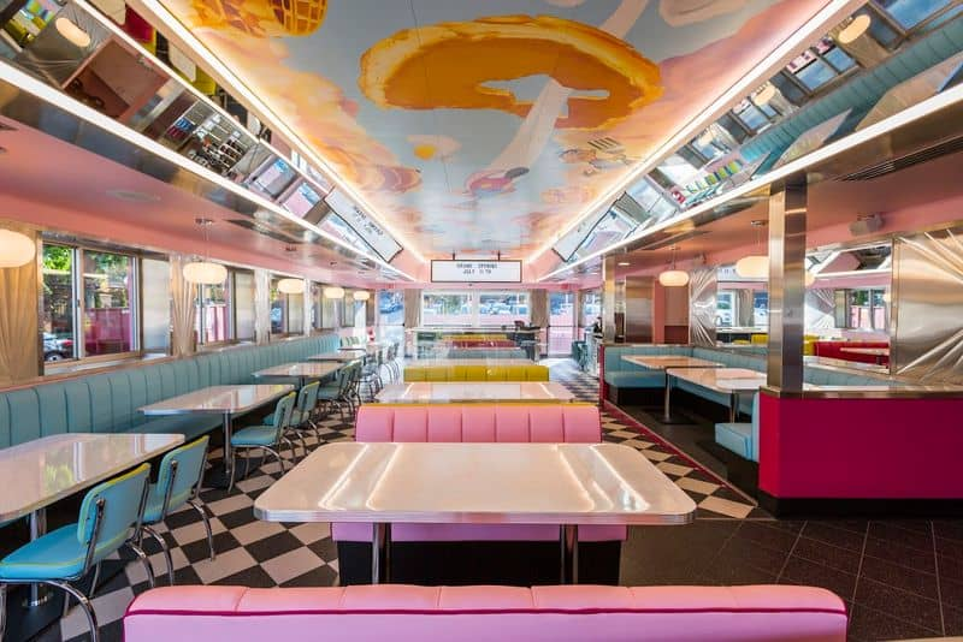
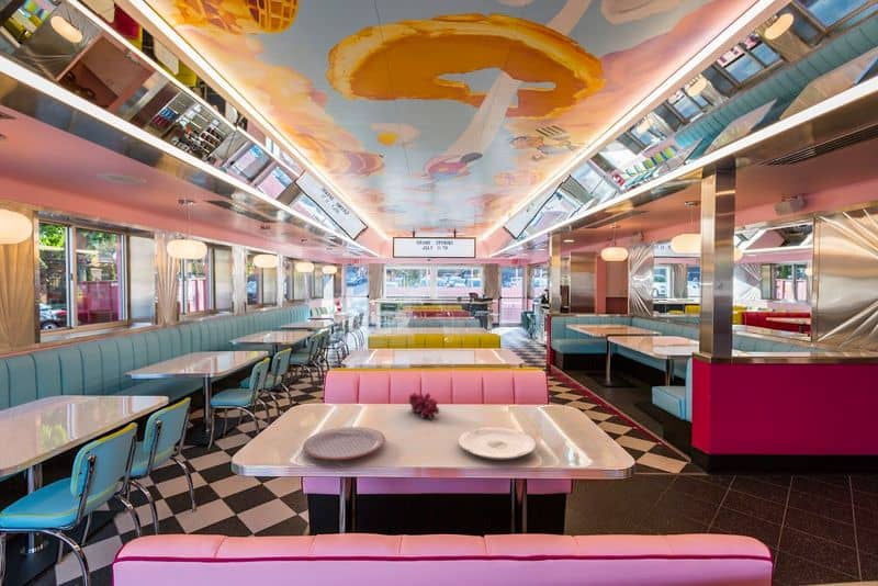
+ plate [302,426,386,461]
+ plate [458,427,537,461]
+ grapes [408,391,441,420]
